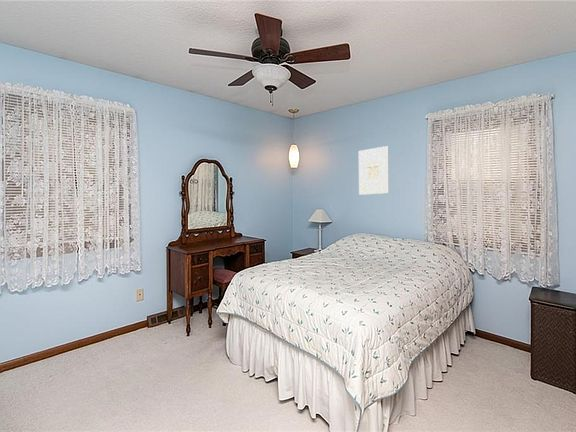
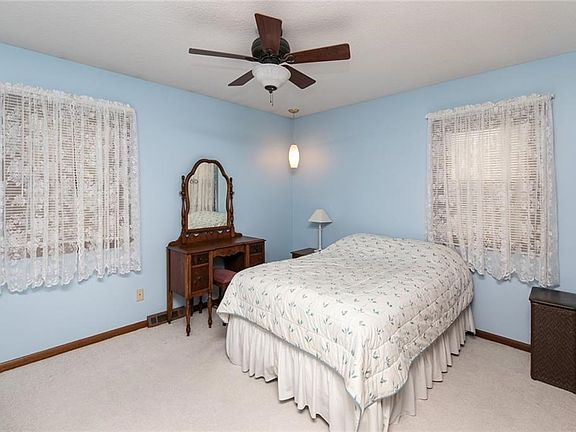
- wall art [358,145,390,196]
